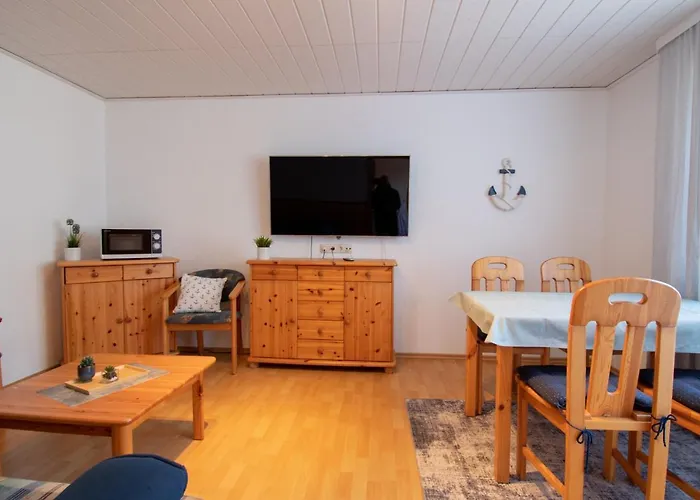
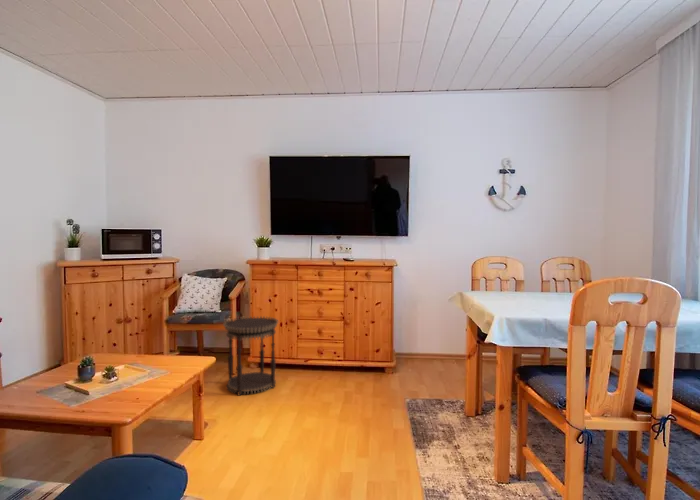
+ side table [222,315,279,397]
